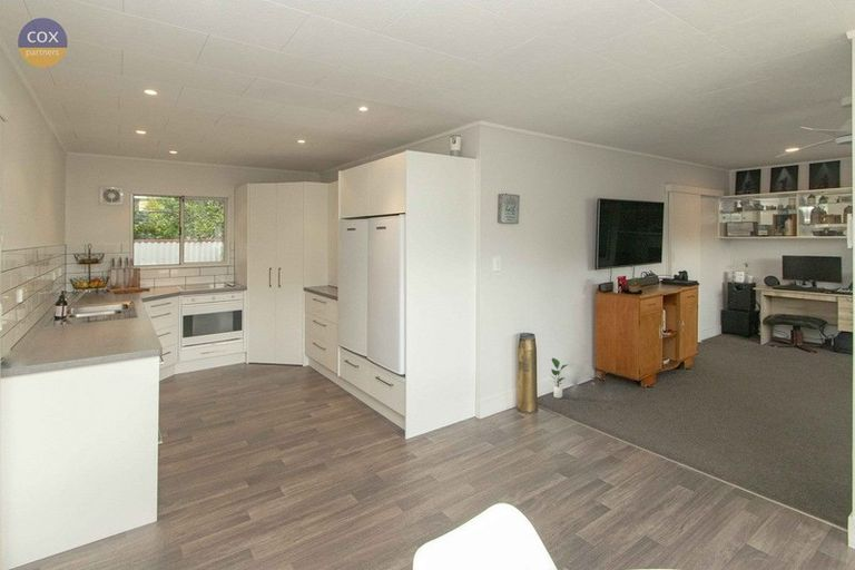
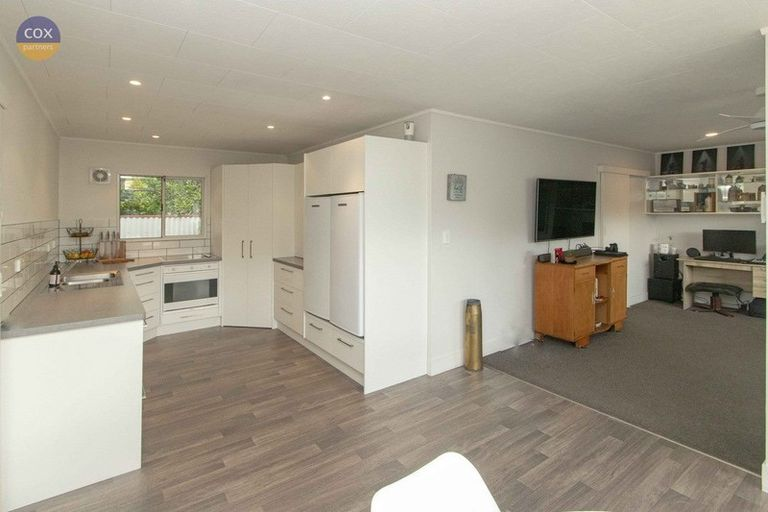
- potted plant [550,356,570,399]
